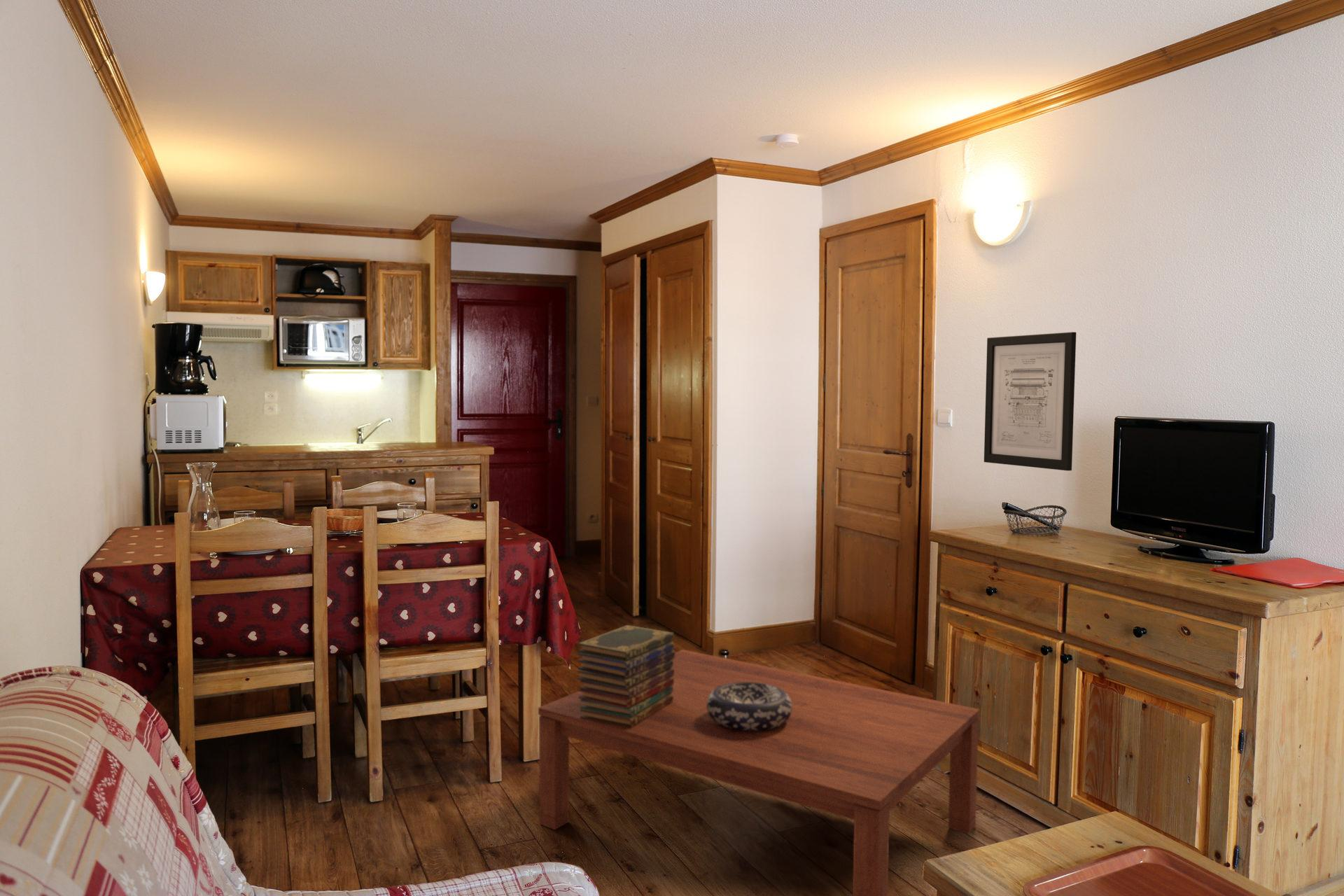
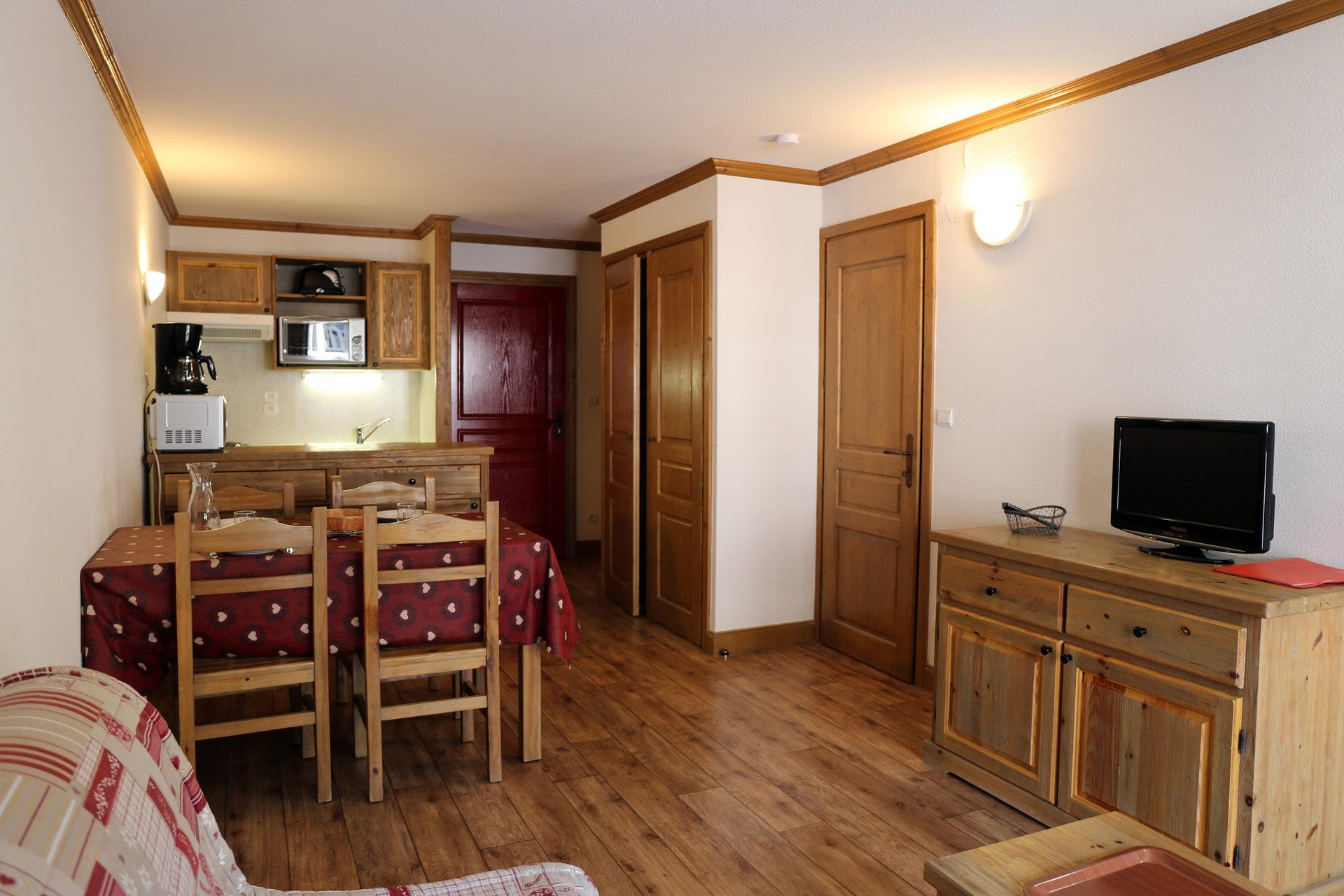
- decorative bowl [707,682,792,731]
- coffee table [538,649,981,896]
- book stack [577,624,675,728]
- wall art [984,331,1077,471]
